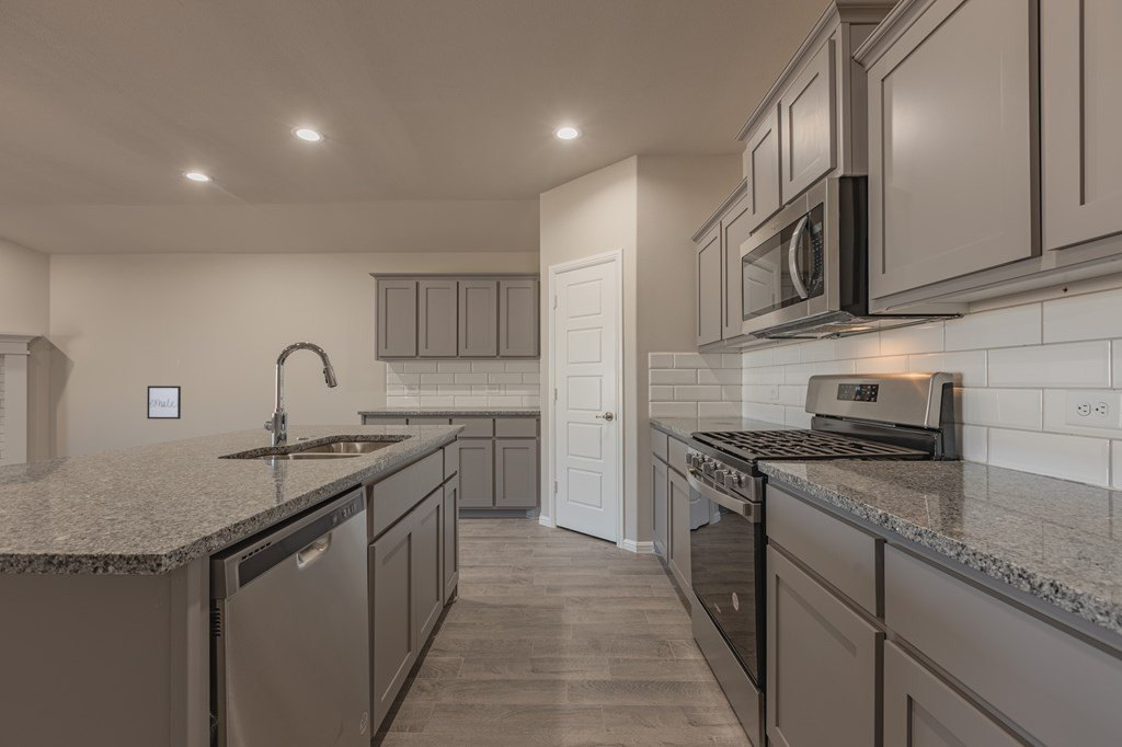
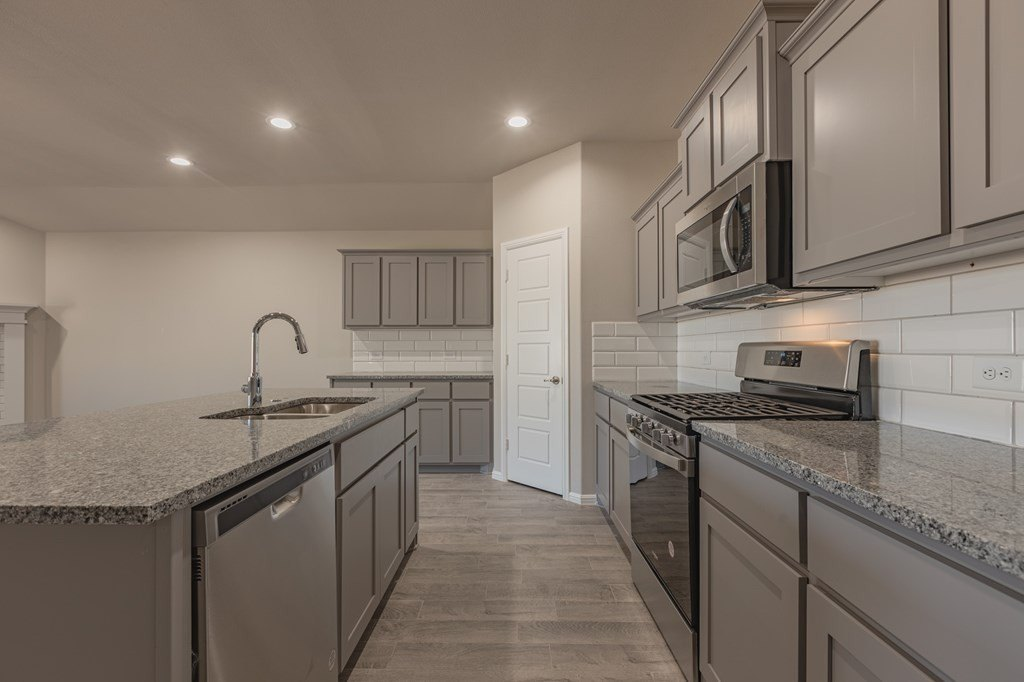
- wall art [146,384,182,421]
